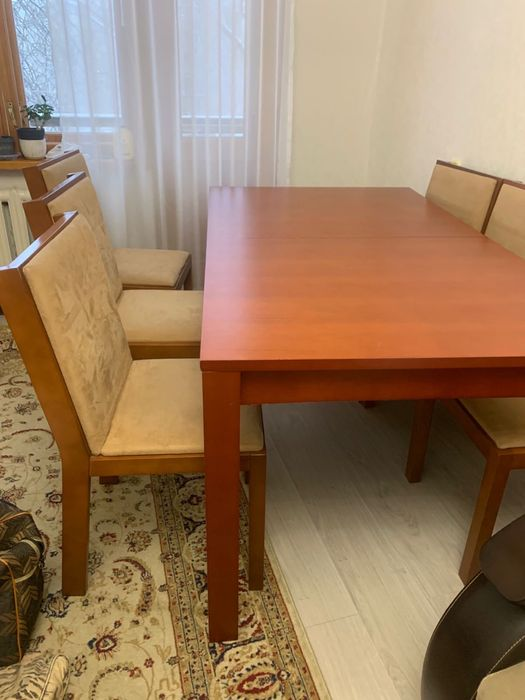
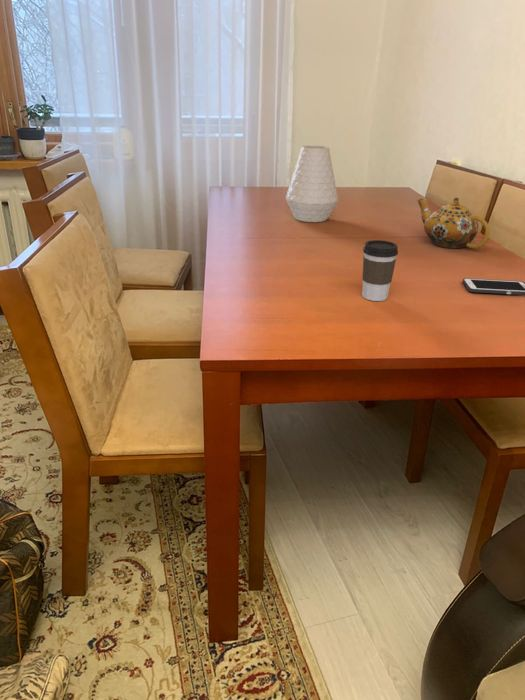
+ coffee cup [361,239,399,302]
+ vase [285,144,339,223]
+ cell phone [462,277,525,296]
+ teapot [417,197,491,249]
